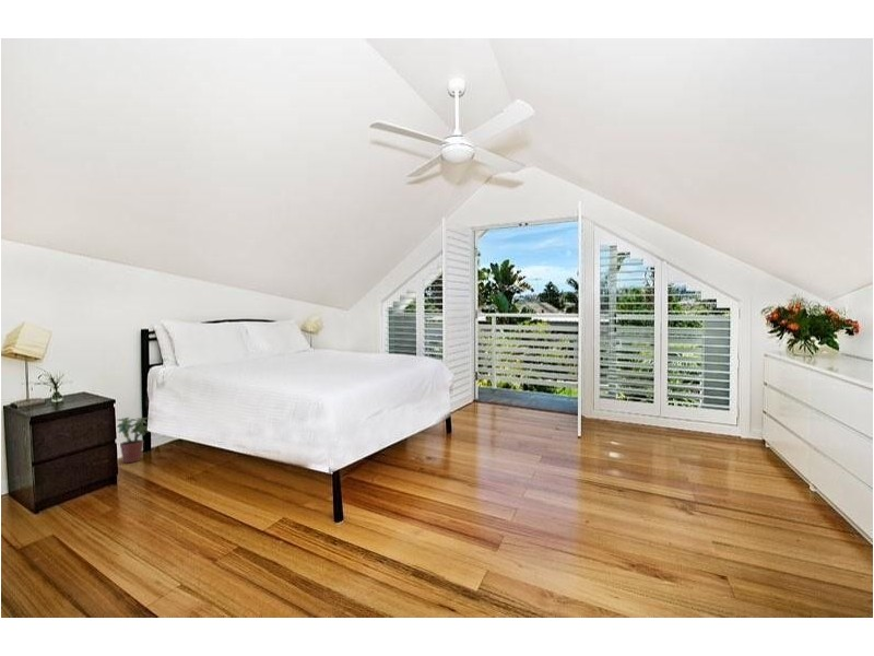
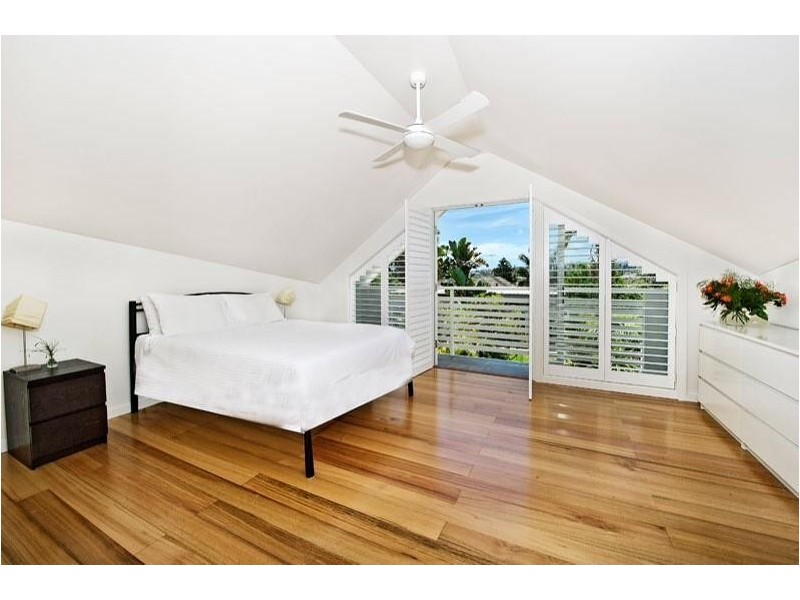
- potted plant [116,417,150,464]
